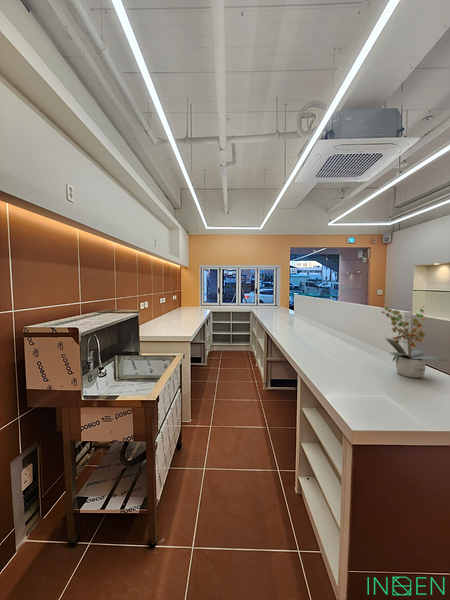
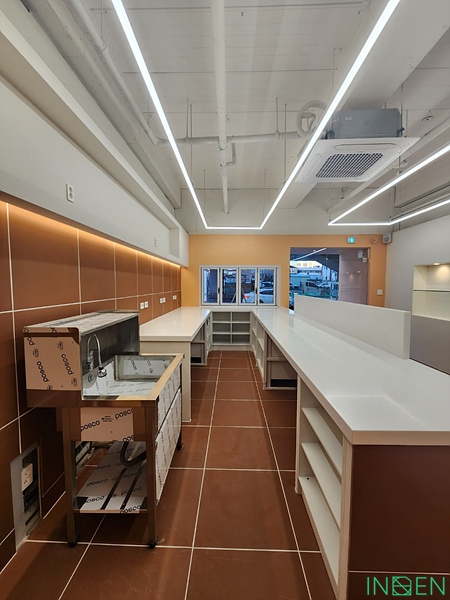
- potted plant [379,305,450,379]
